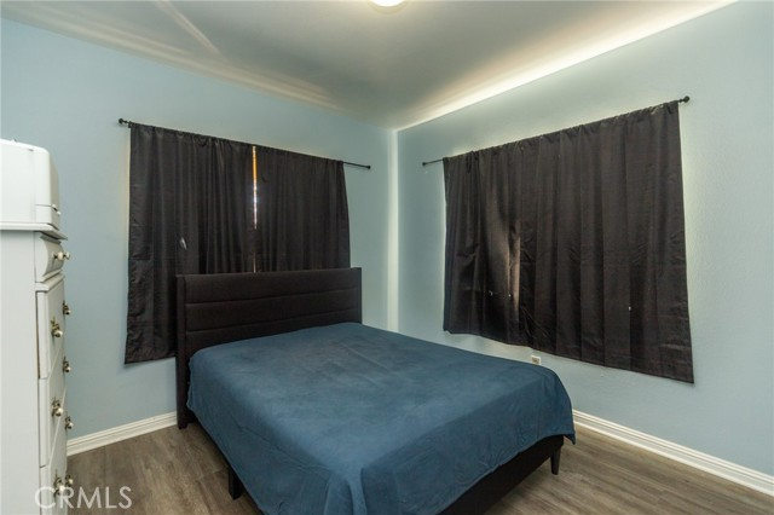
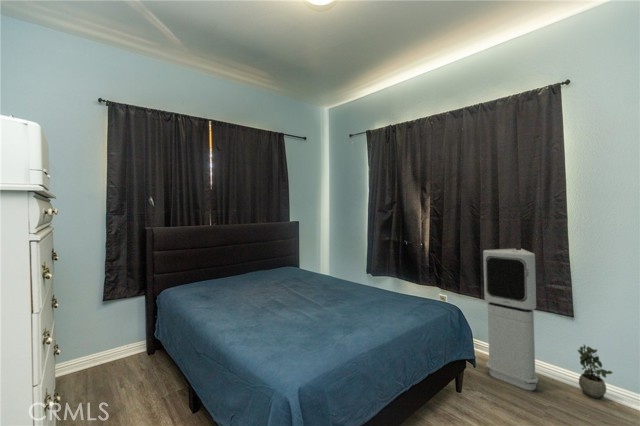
+ air purifier [482,248,539,391]
+ potted plant [576,344,614,399]
